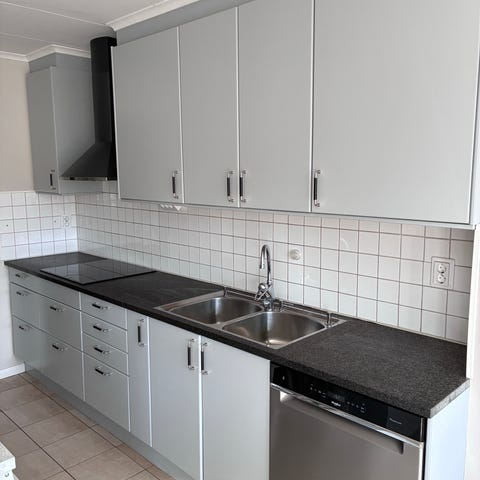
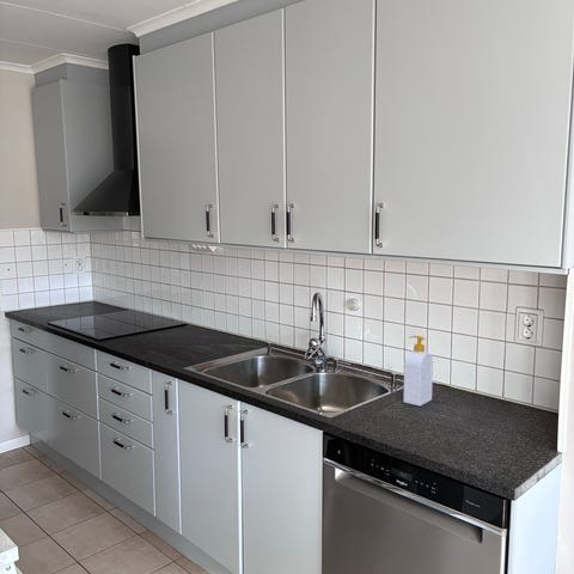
+ soap bottle [403,335,434,408]
